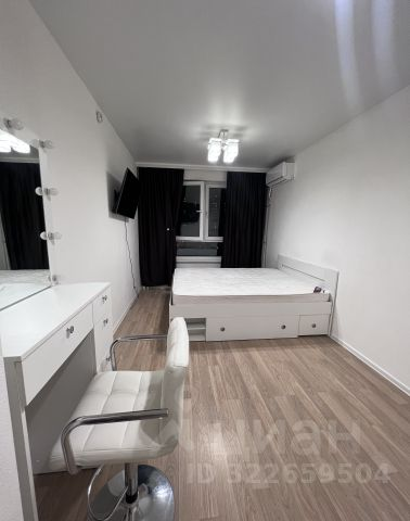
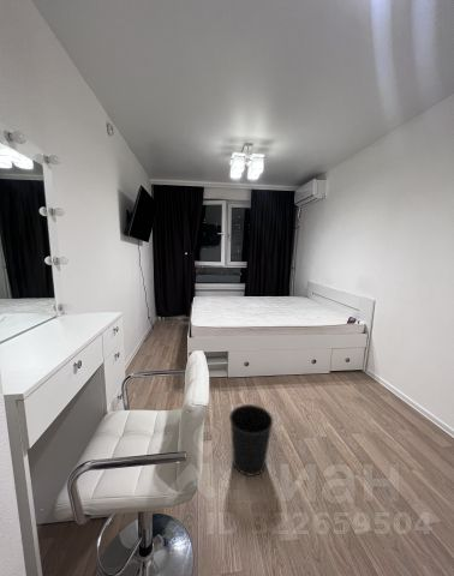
+ wastebasket [228,403,274,478]
